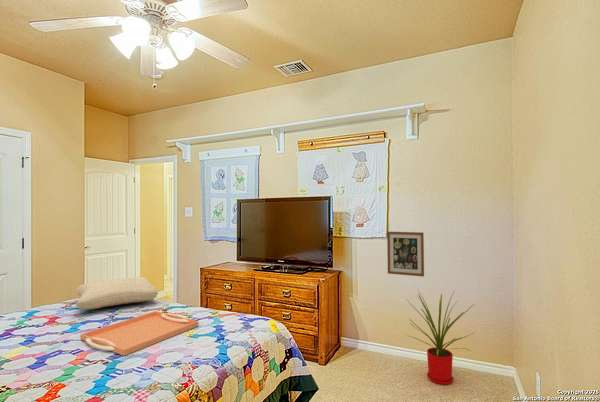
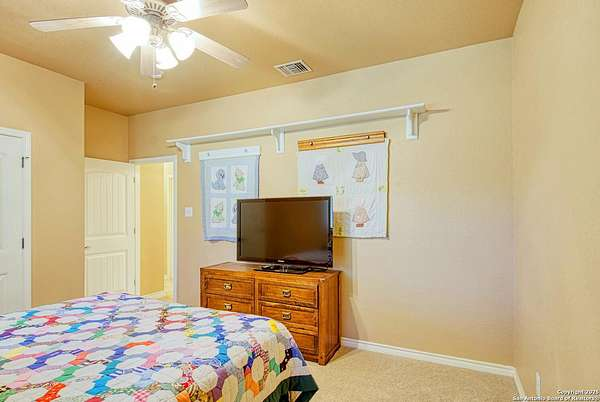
- wall art [386,231,425,278]
- pillow [75,276,159,311]
- serving tray [79,310,199,356]
- house plant [405,288,476,386]
